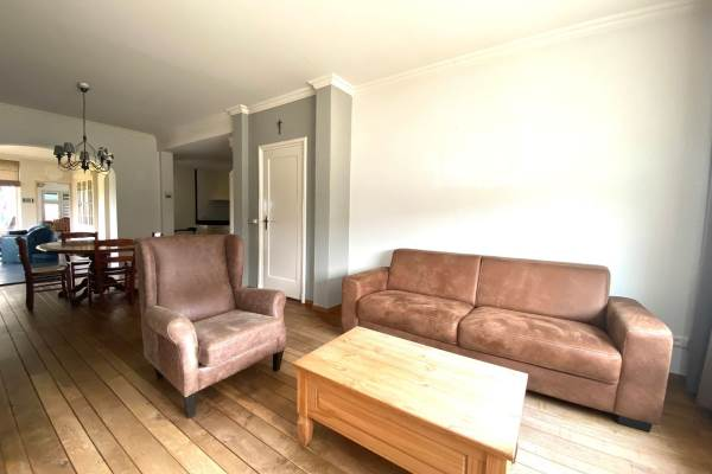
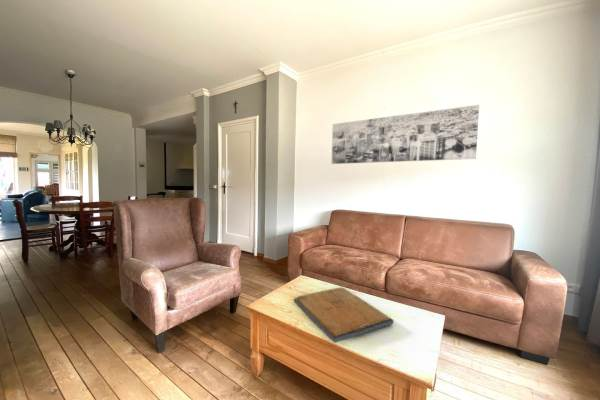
+ religious icon [293,286,395,344]
+ wall art [331,104,480,165]
